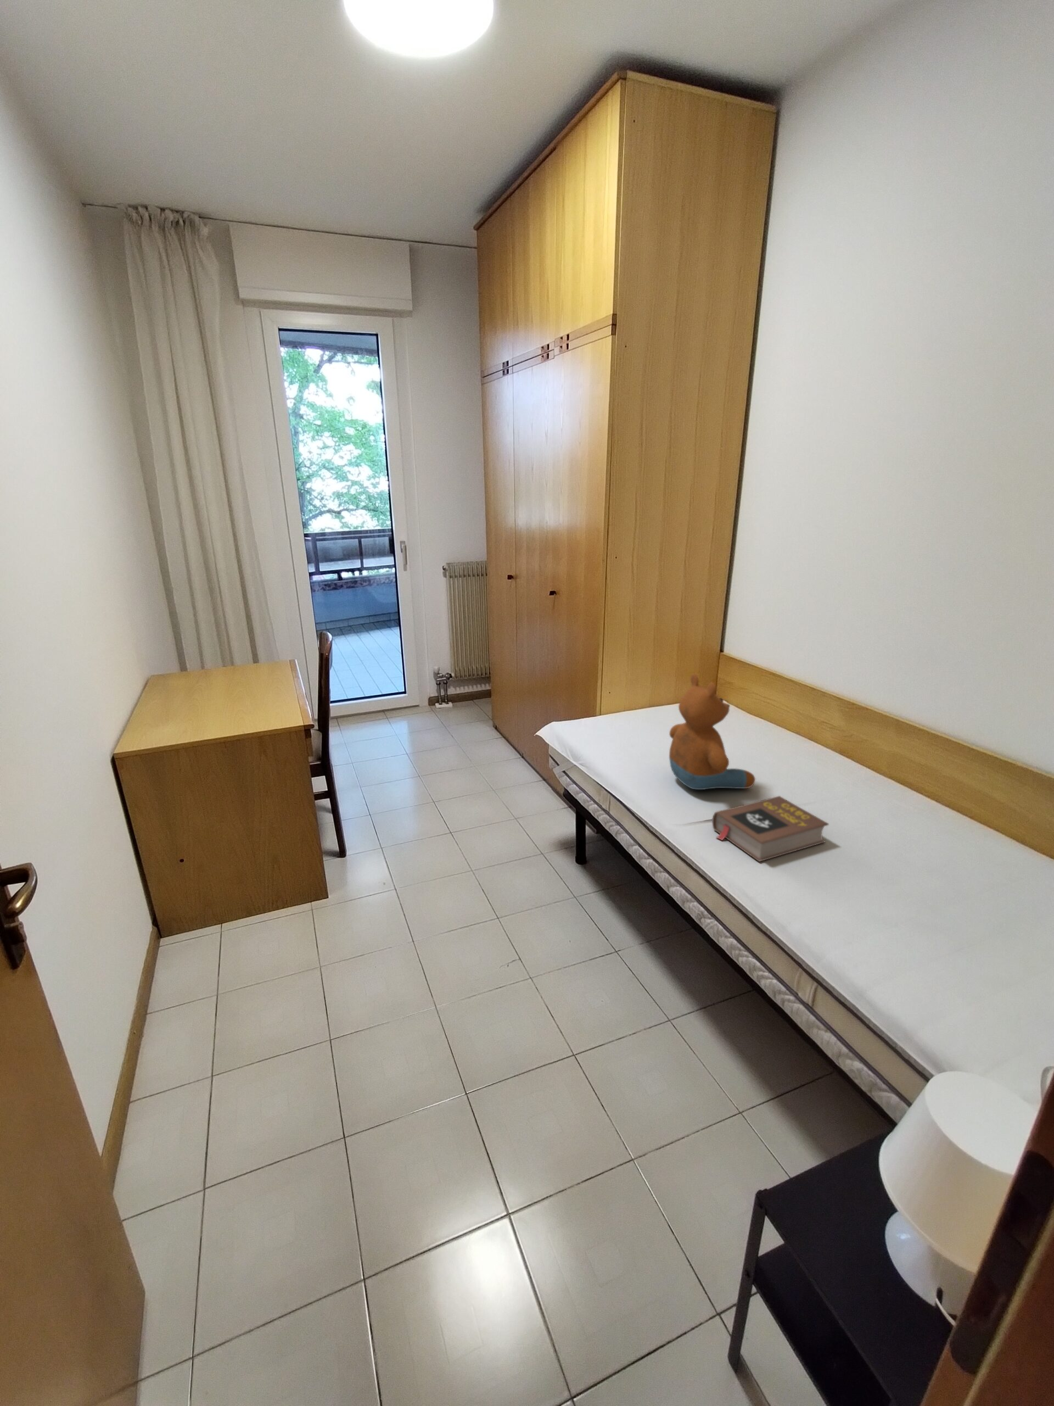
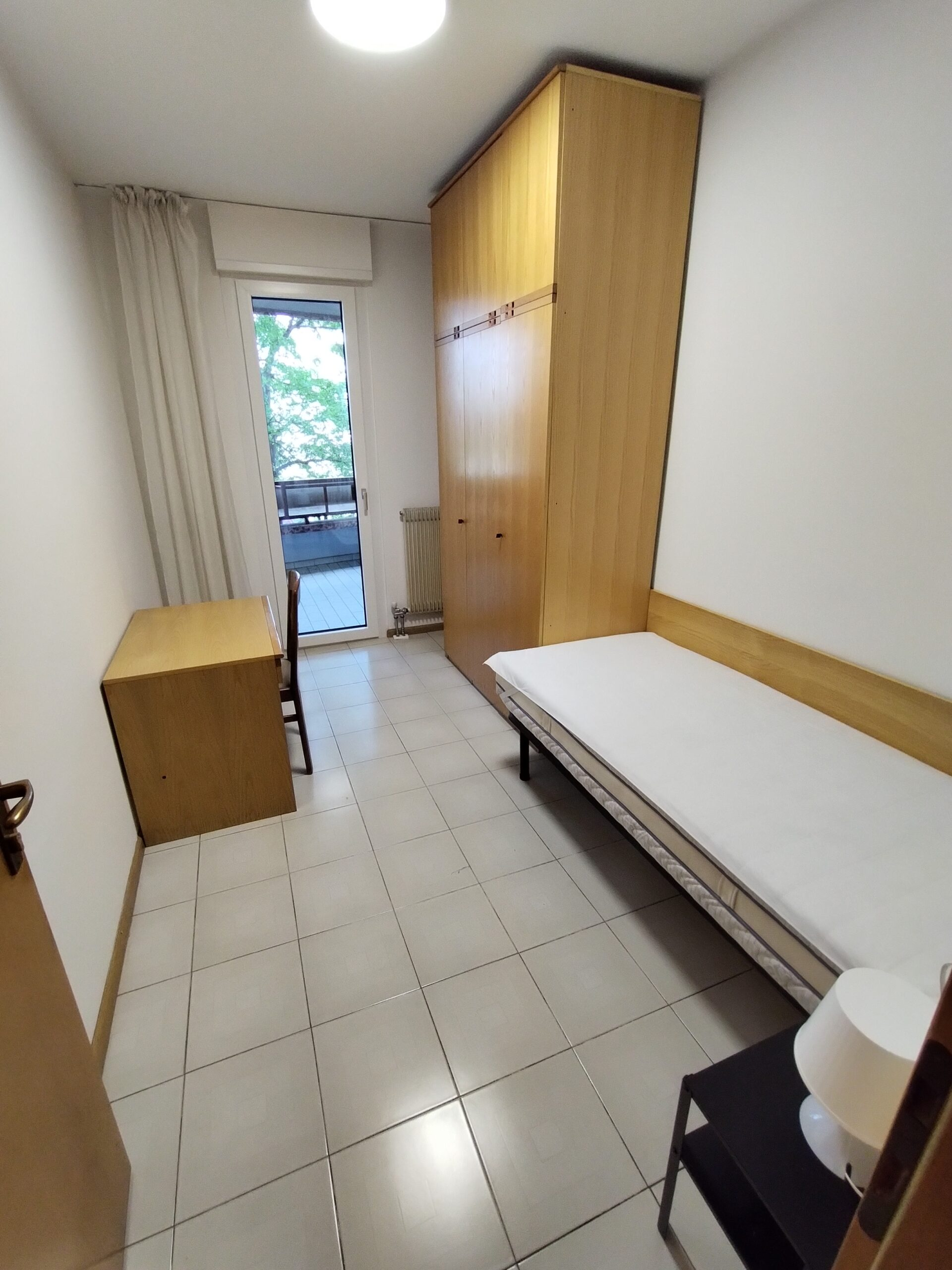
- stuffed toy [669,673,756,790]
- book [712,795,829,862]
